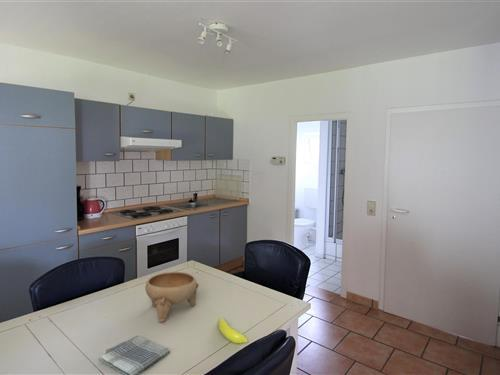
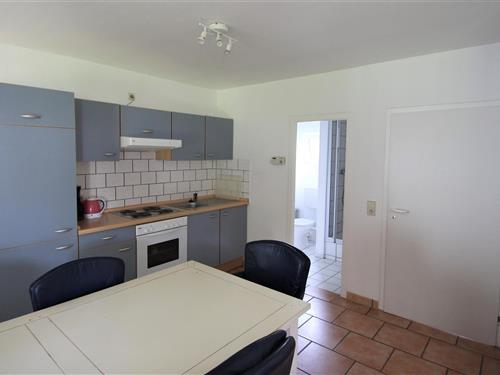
- bowl [144,271,200,323]
- dish towel [98,335,171,375]
- banana [217,317,248,344]
